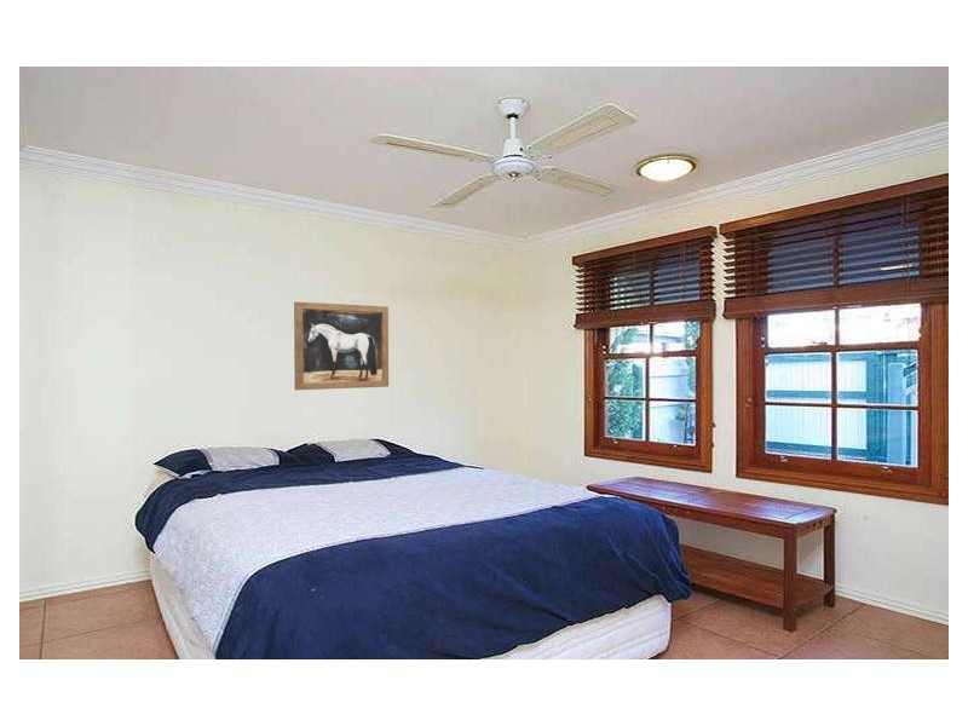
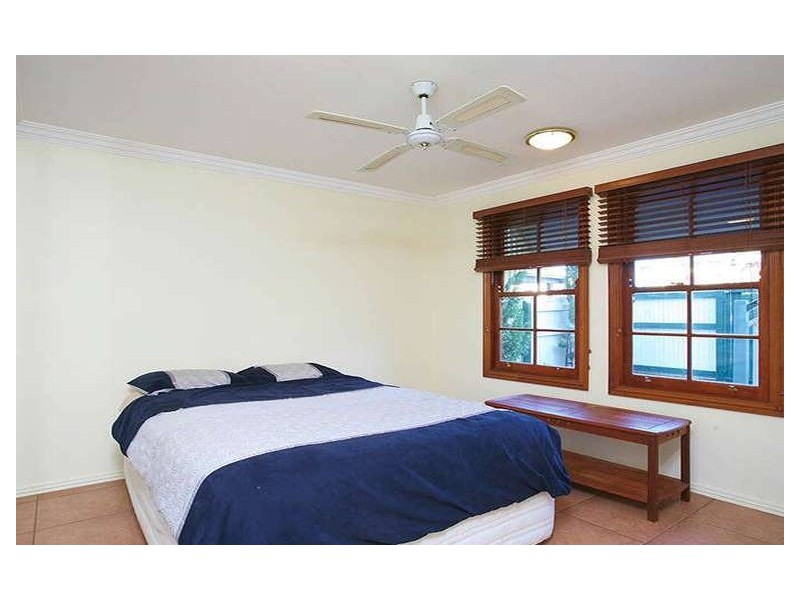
- wall art [293,300,390,391]
